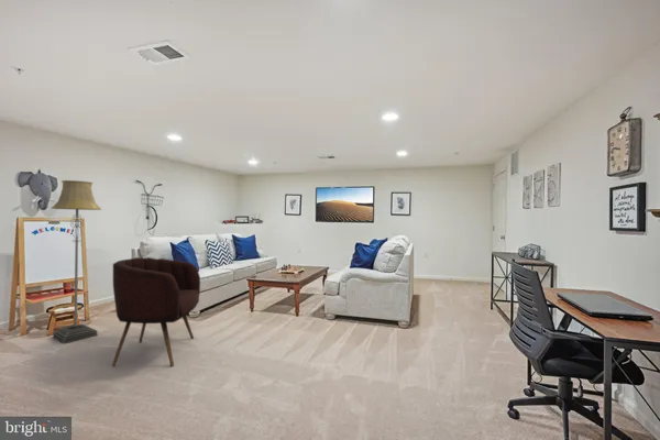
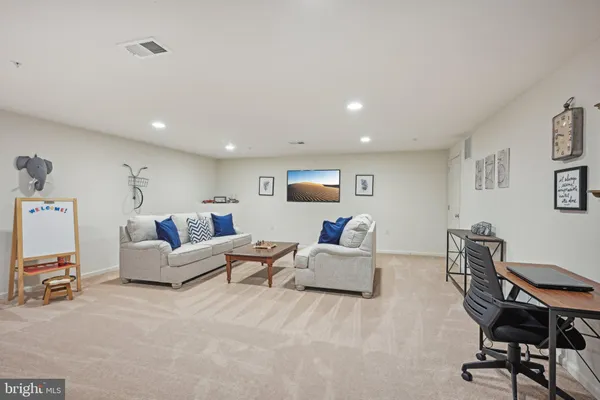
- floor lamp [51,179,102,344]
- armchair [111,256,201,367]
